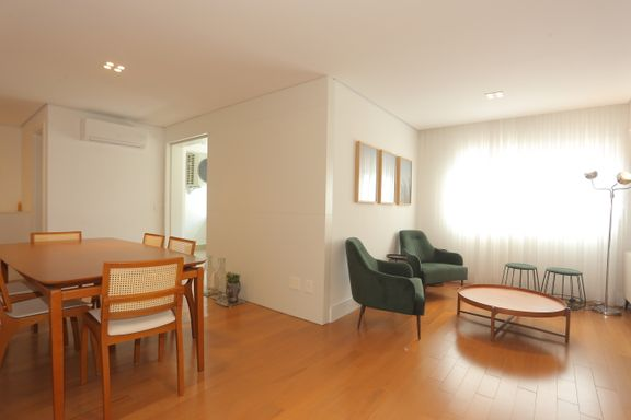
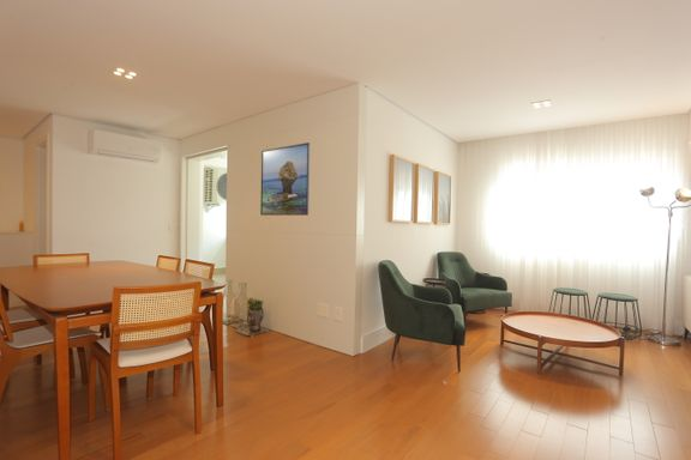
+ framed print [259,141,311,217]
